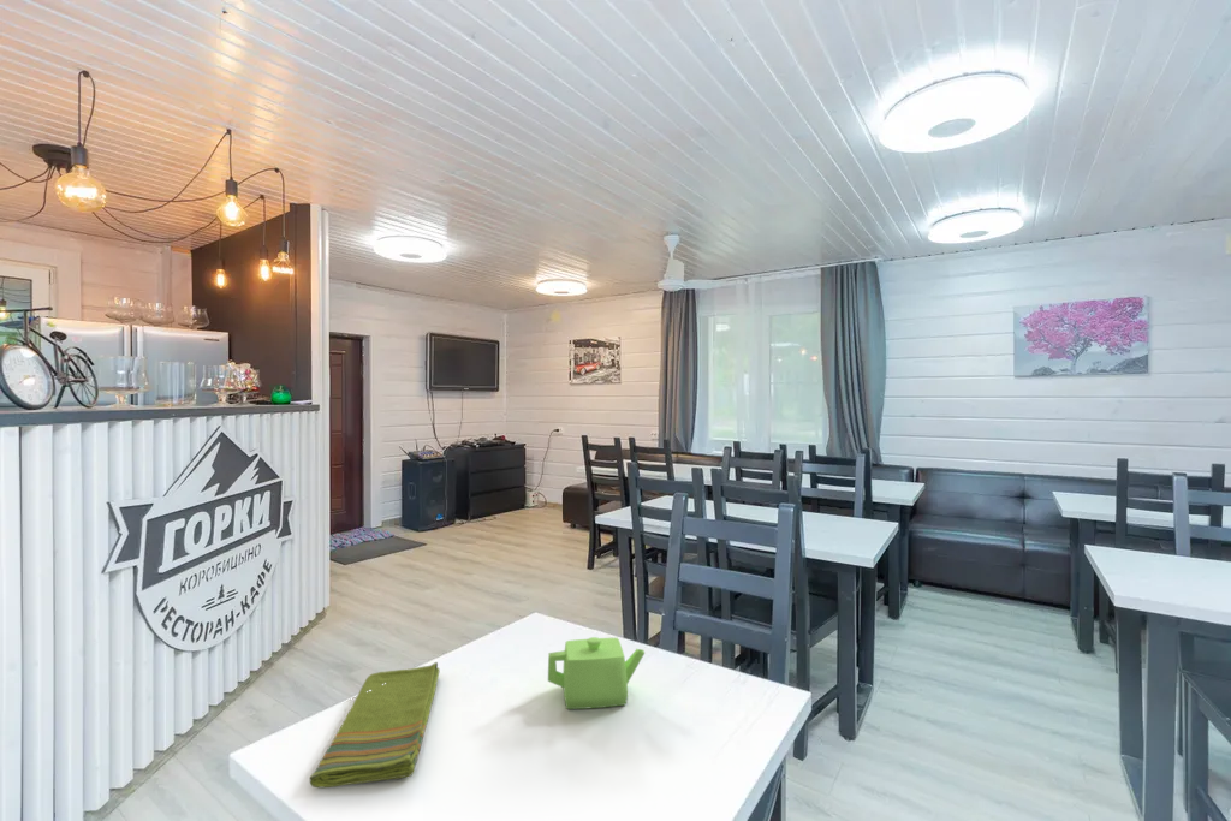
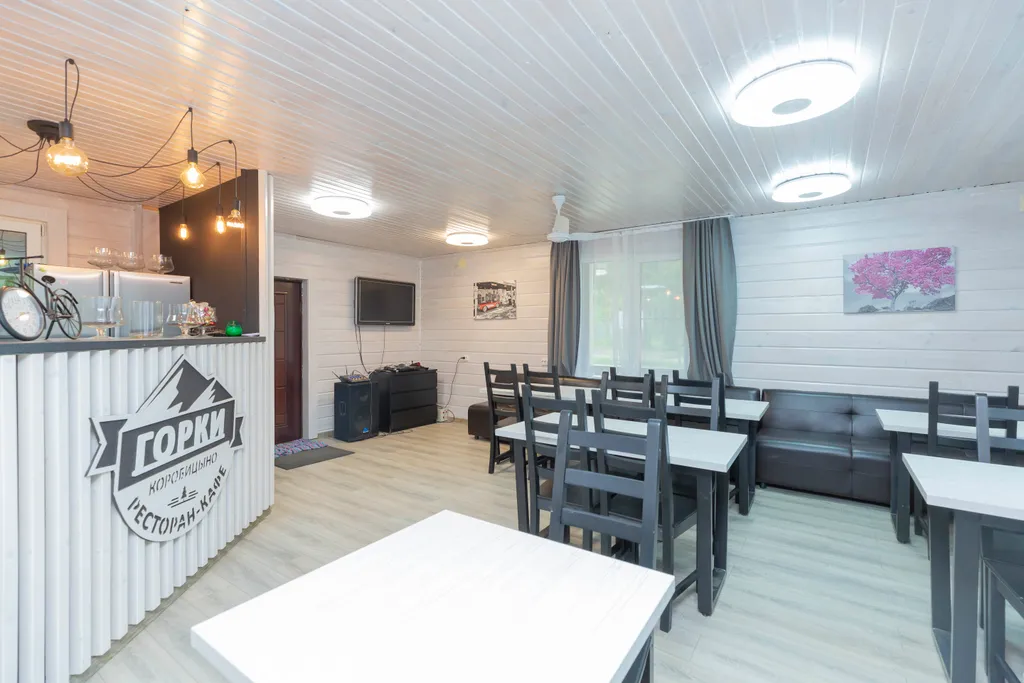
- dish towel [308,661,441,789]
- teapot [547,636,646,710]
